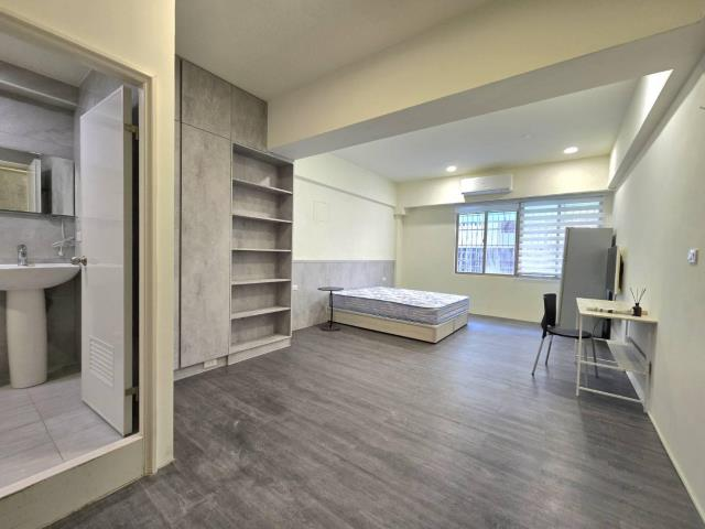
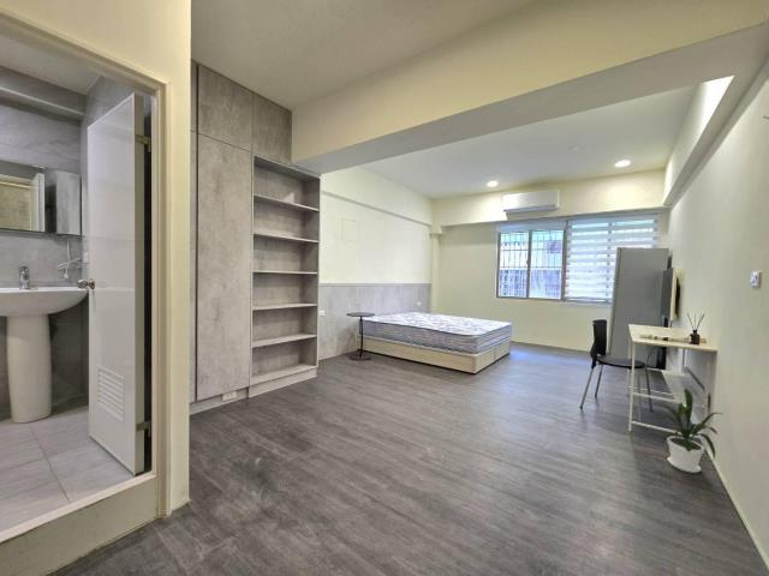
+ house plant [648,388,722,474]
